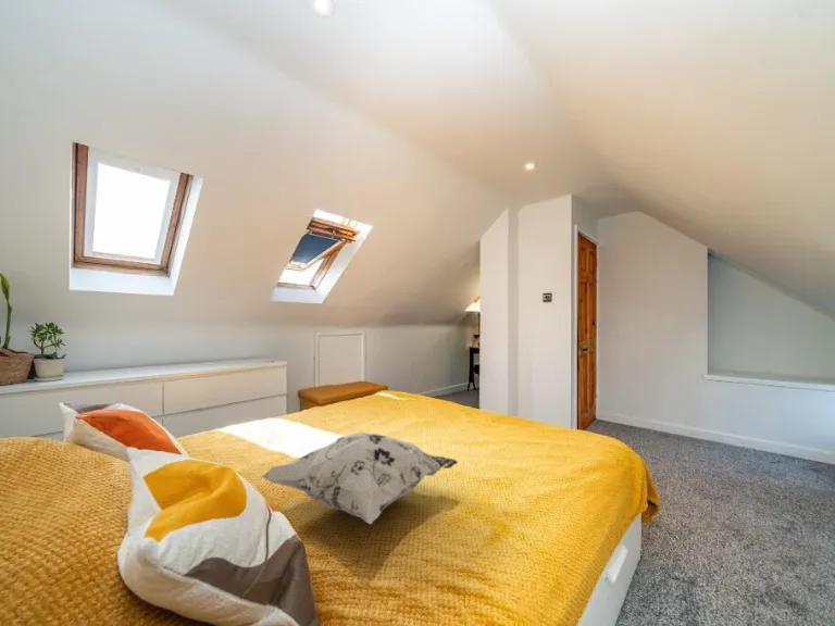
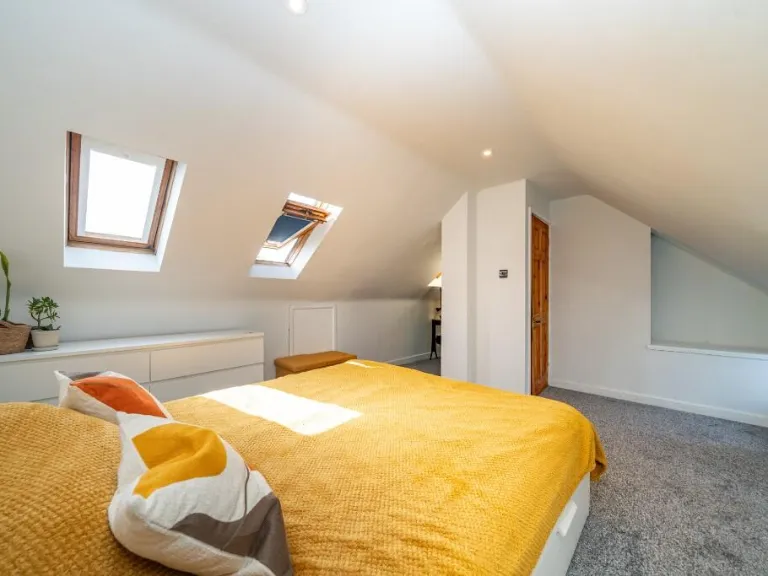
- decorative pillow [260,431,460,525]
